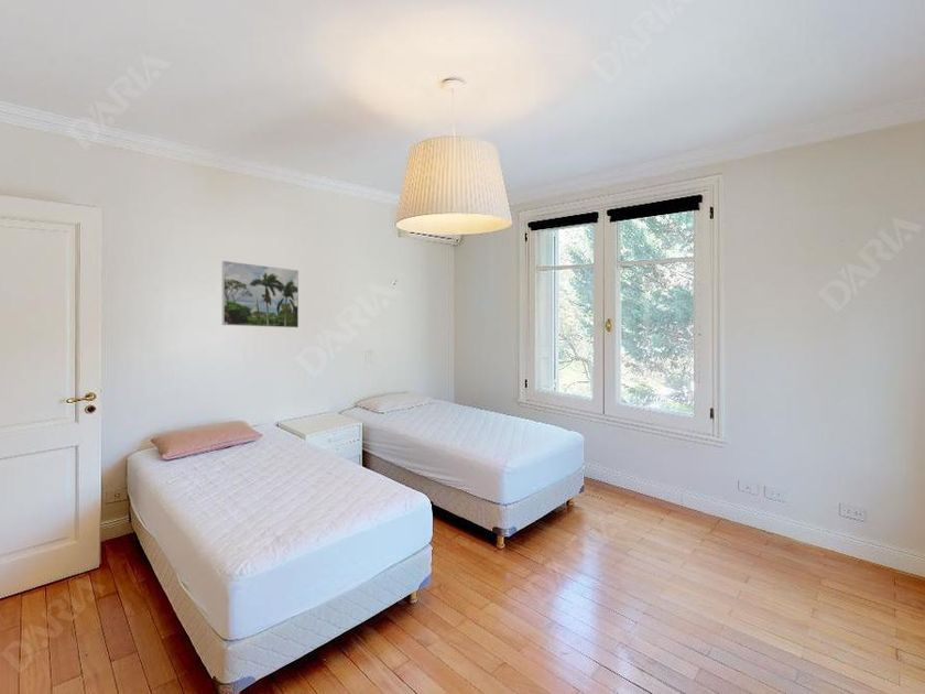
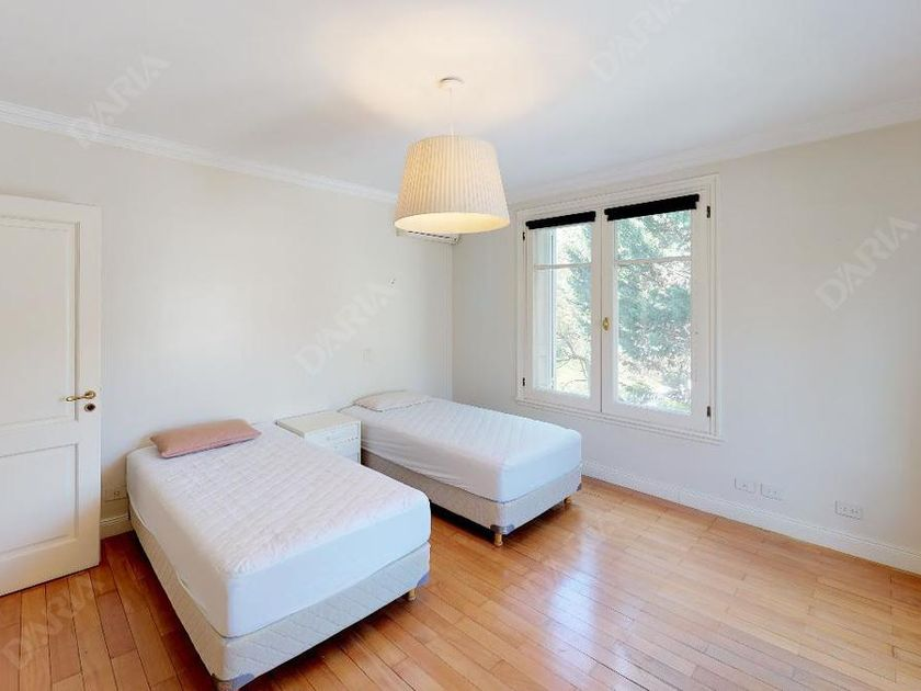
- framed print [221,260,300,328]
